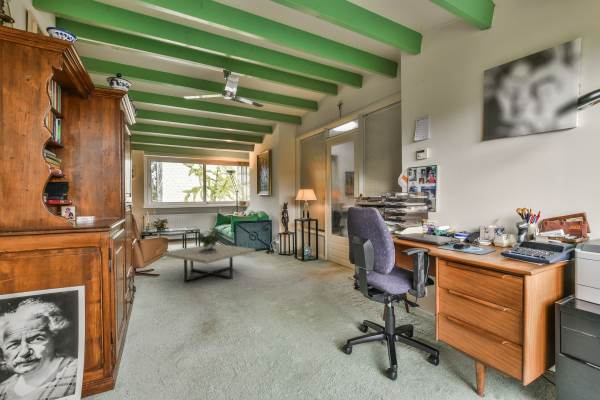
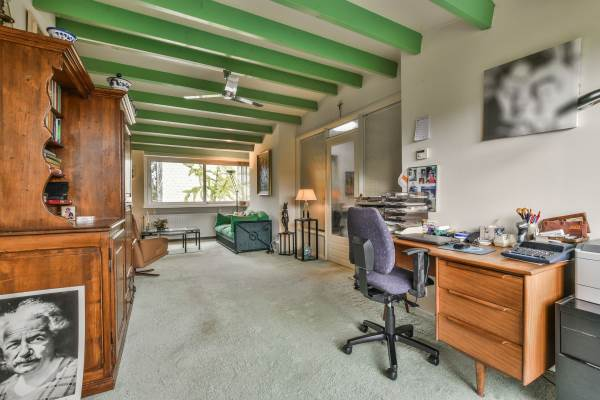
- potted plant [197,226,224,254]
- coffee table [161,243,256,283]
